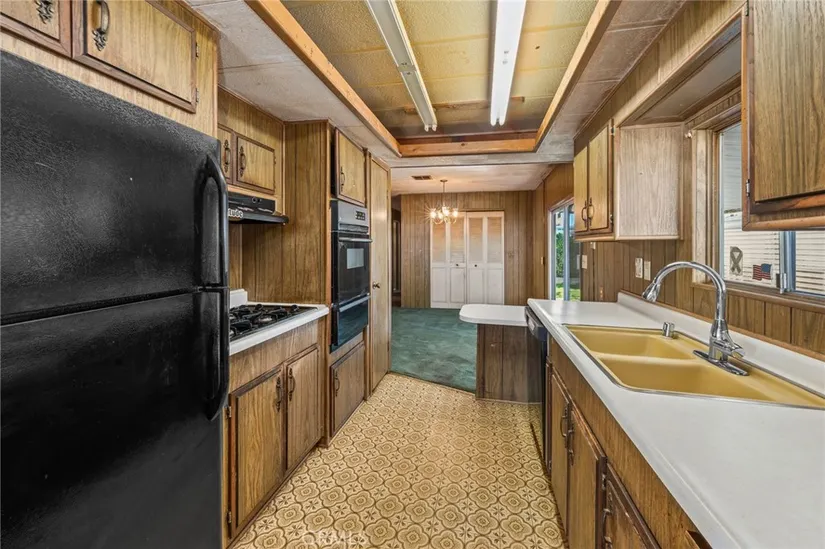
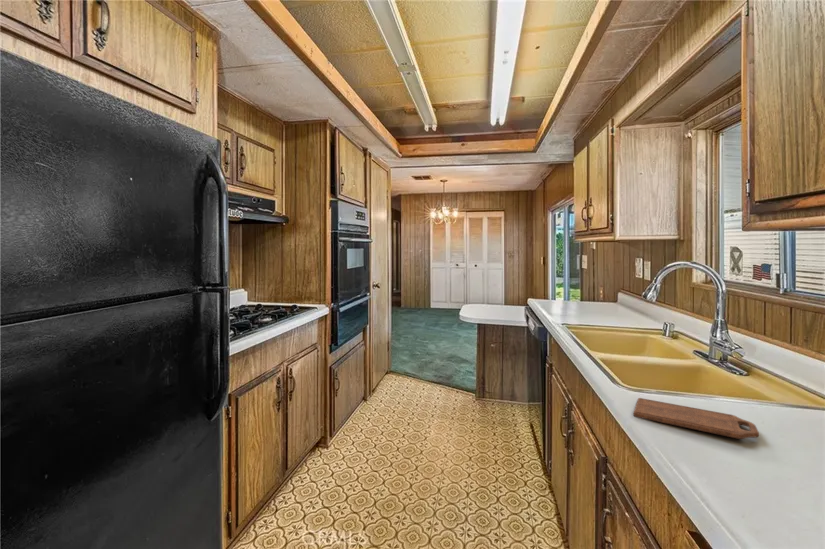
+ cutting board [632,397,760,440]
